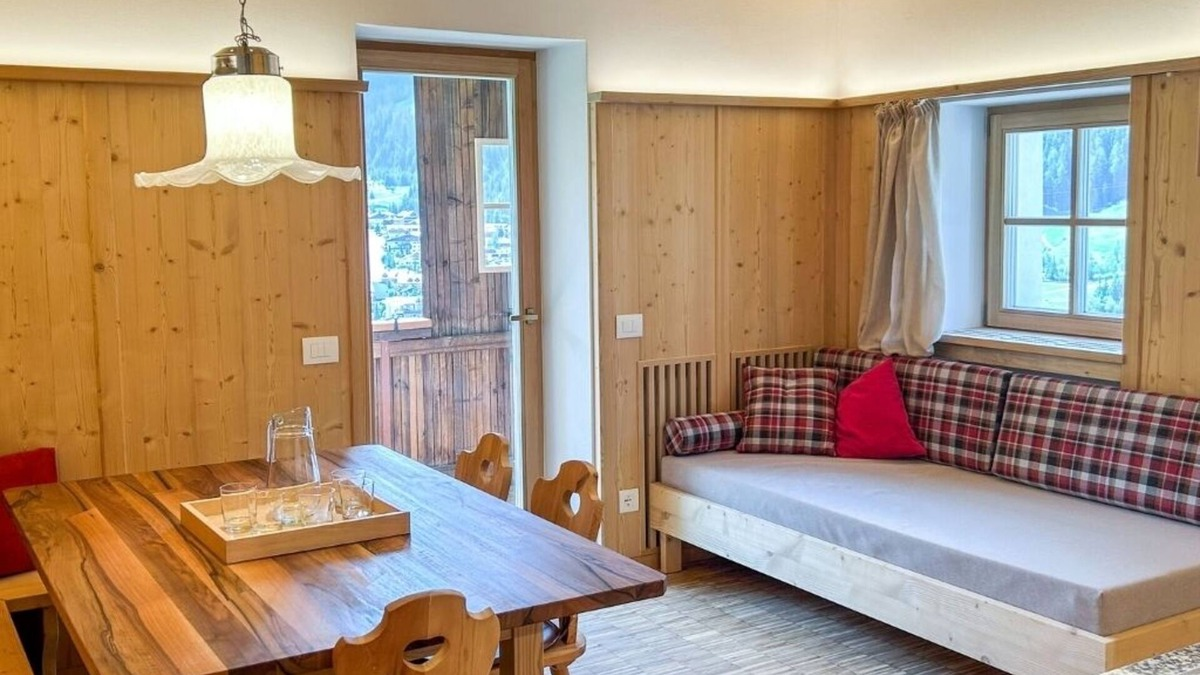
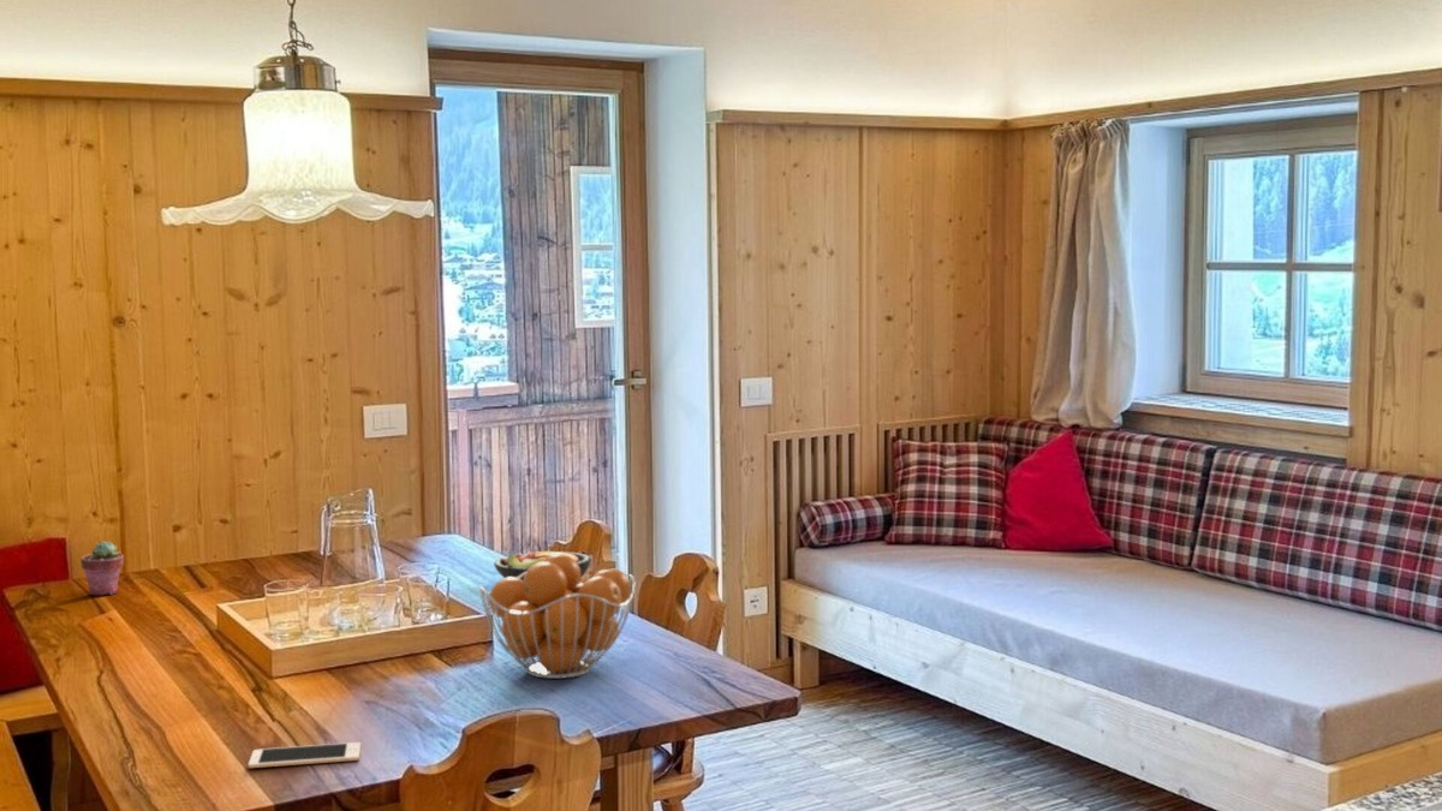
+ cell phone [248,741,362,769]
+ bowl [493,550,592,582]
+ fruit basket [478,554,636,680]
+ potted succulent [79,541,125,596]
